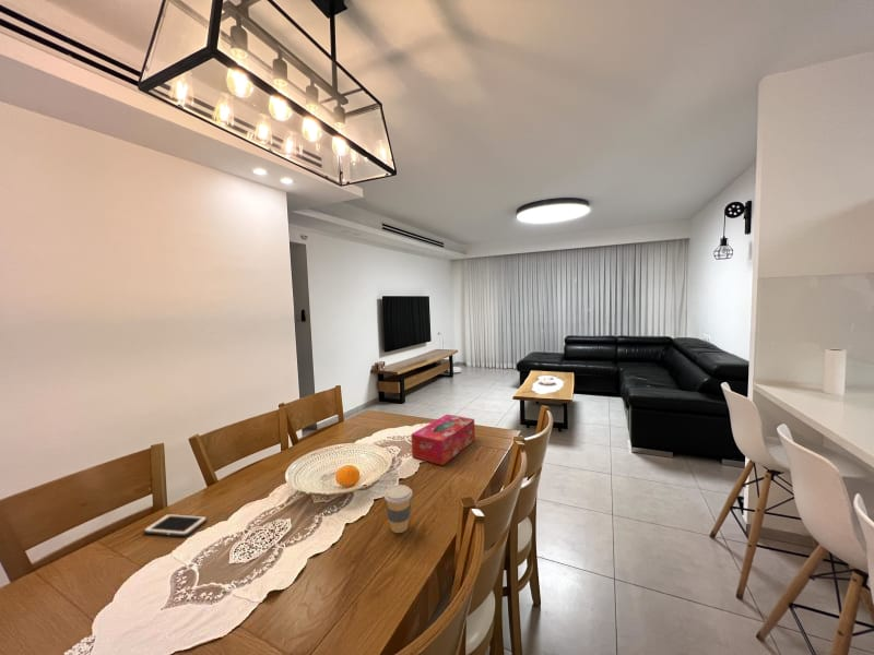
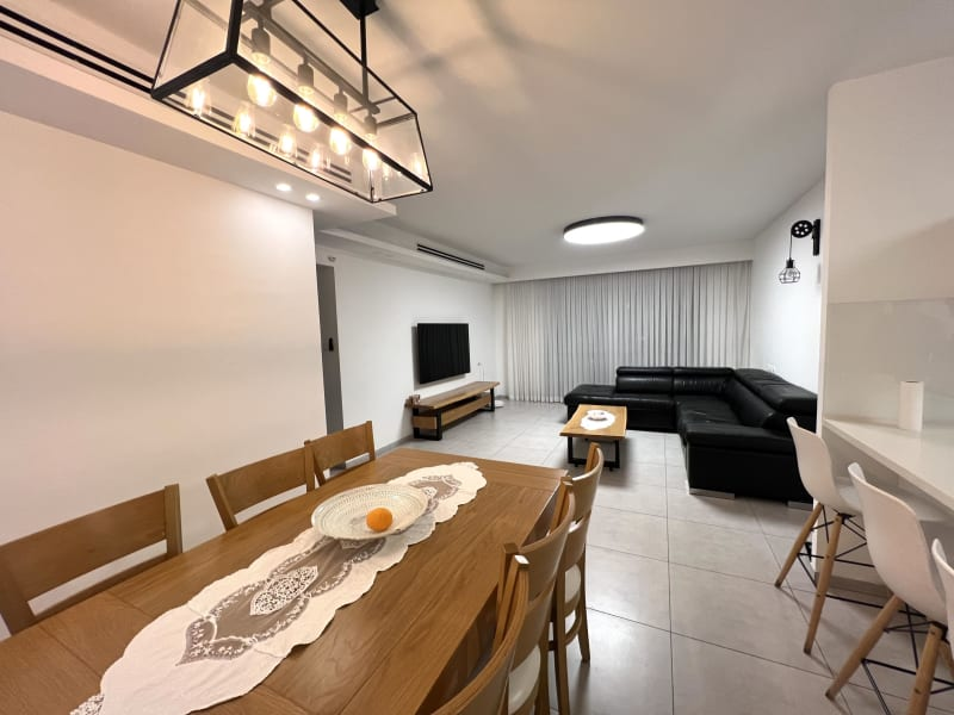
- tissue box [411,414,476,466]
- cell phone [142,513,209,537]
- coffee cup [382,484,413,534]
